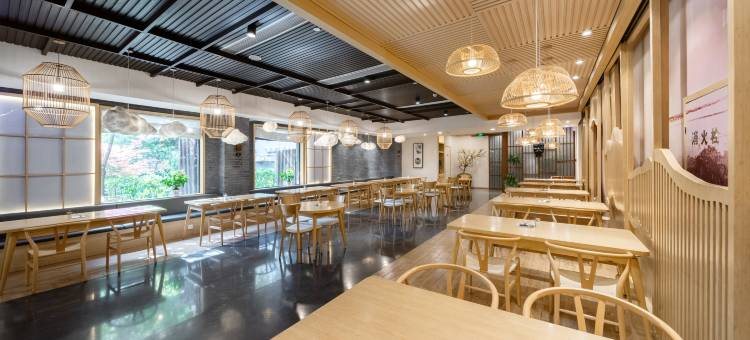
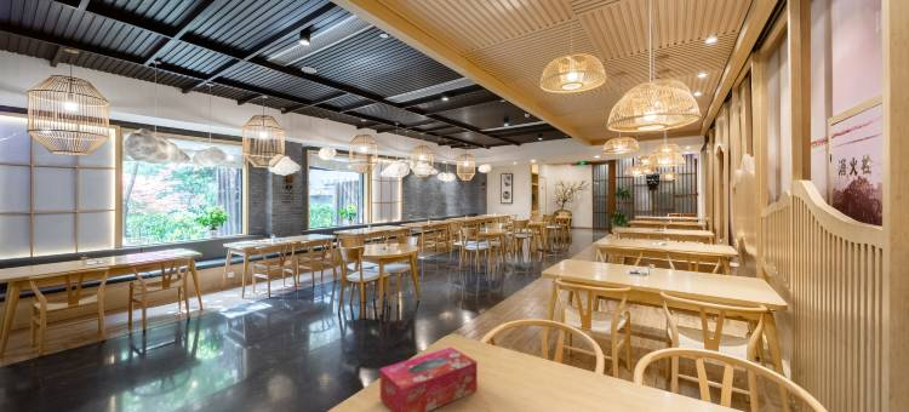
+ tissue box [379,347,479,412]
